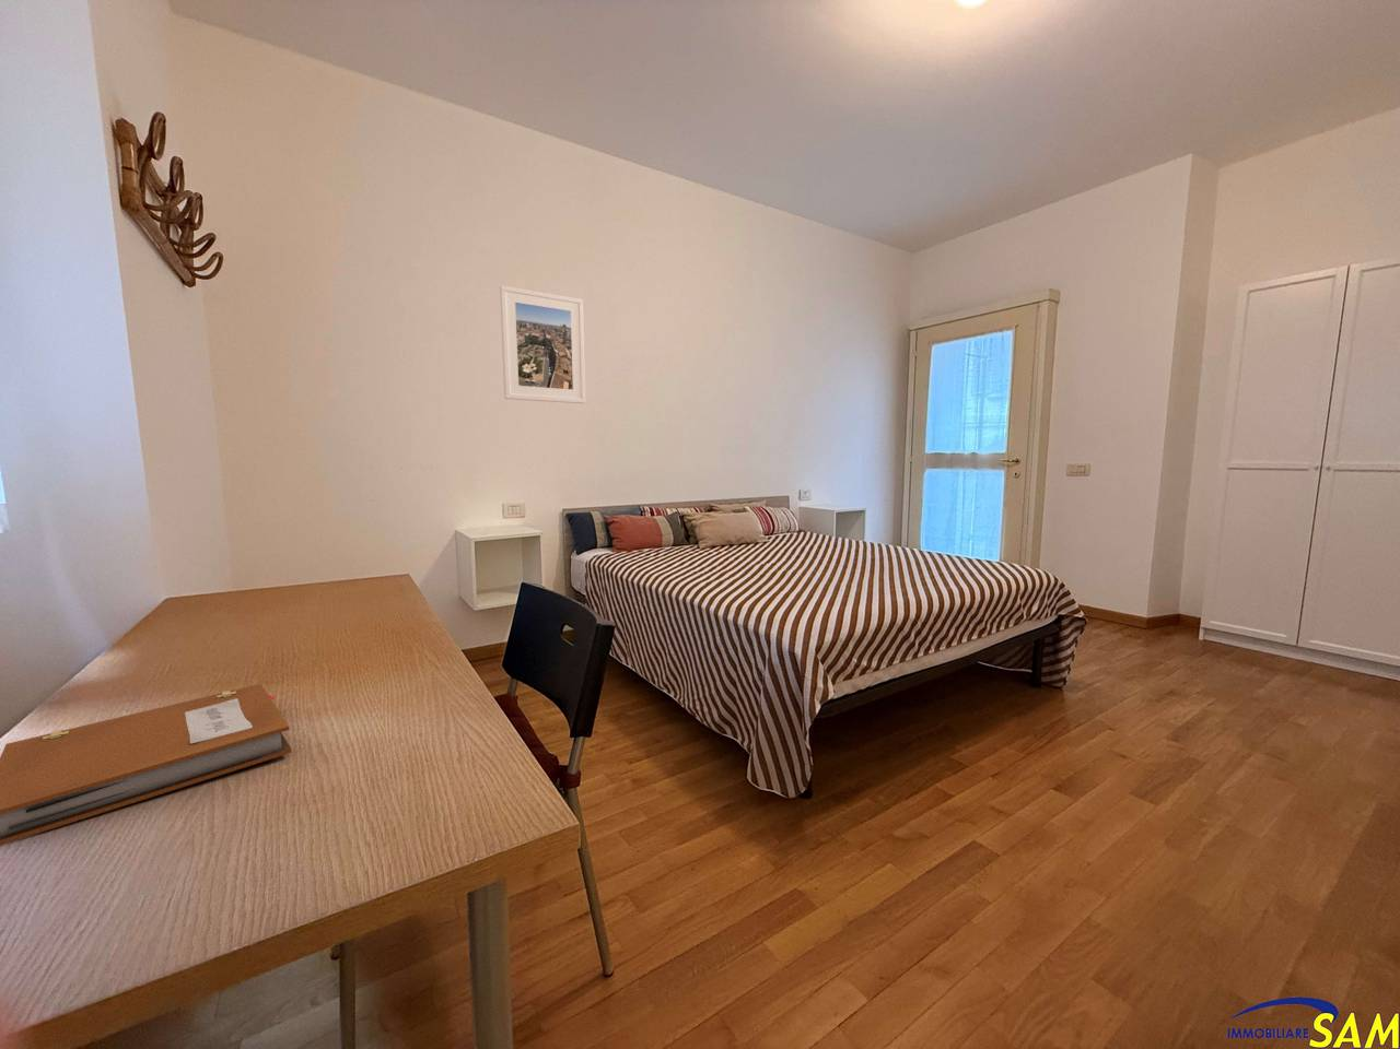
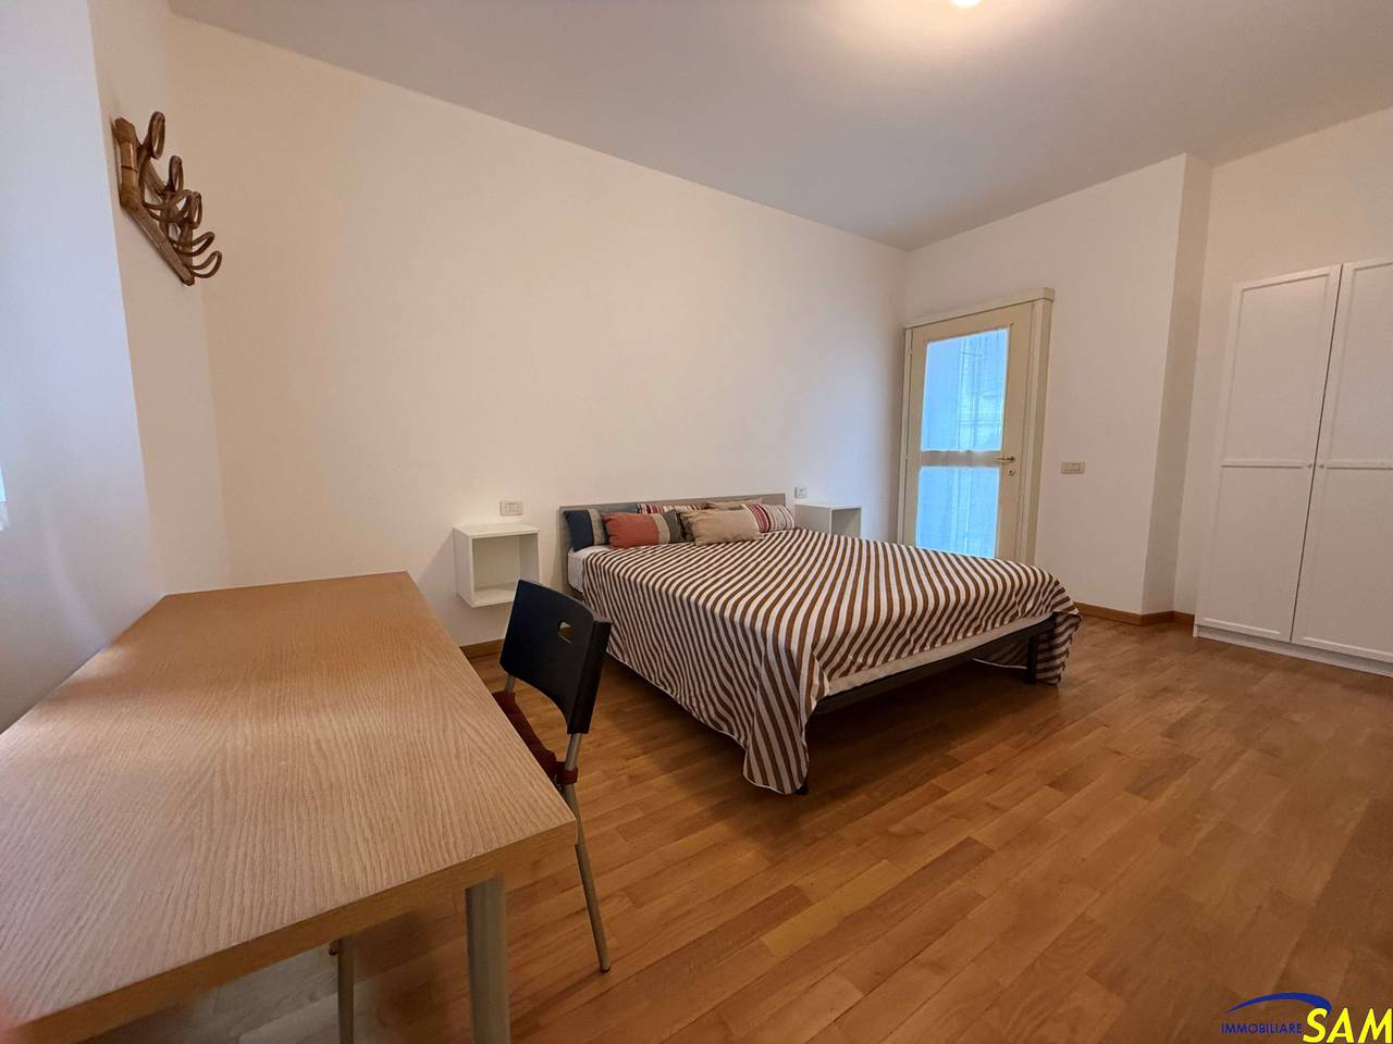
- notebook [0,683,293,846]
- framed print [498,284,586,404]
